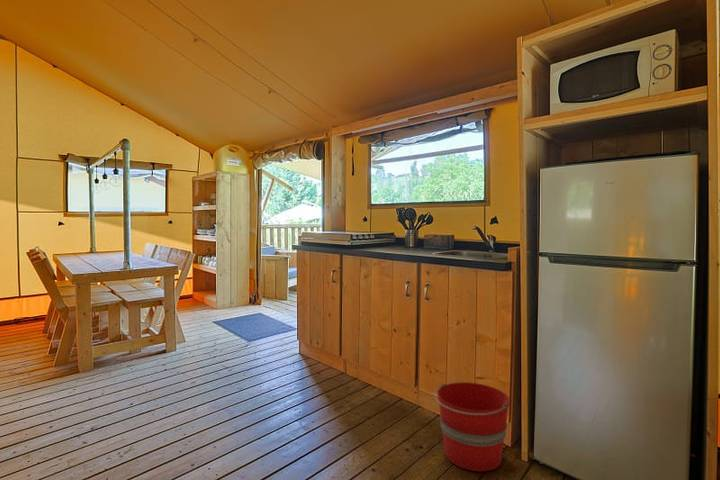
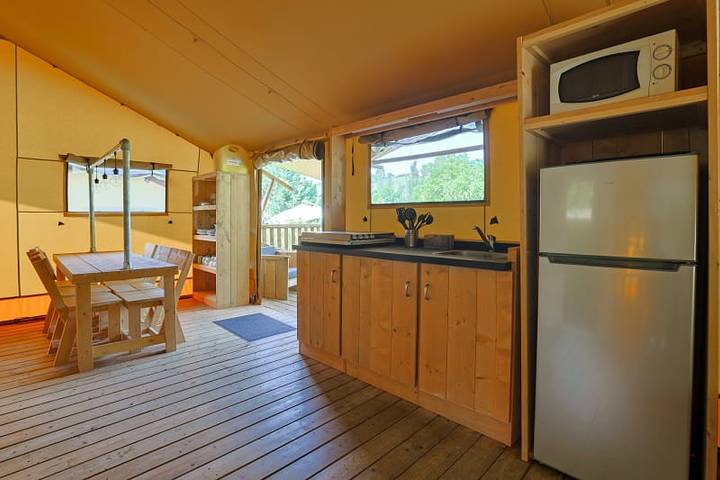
- bucket [433,381,511,472]
